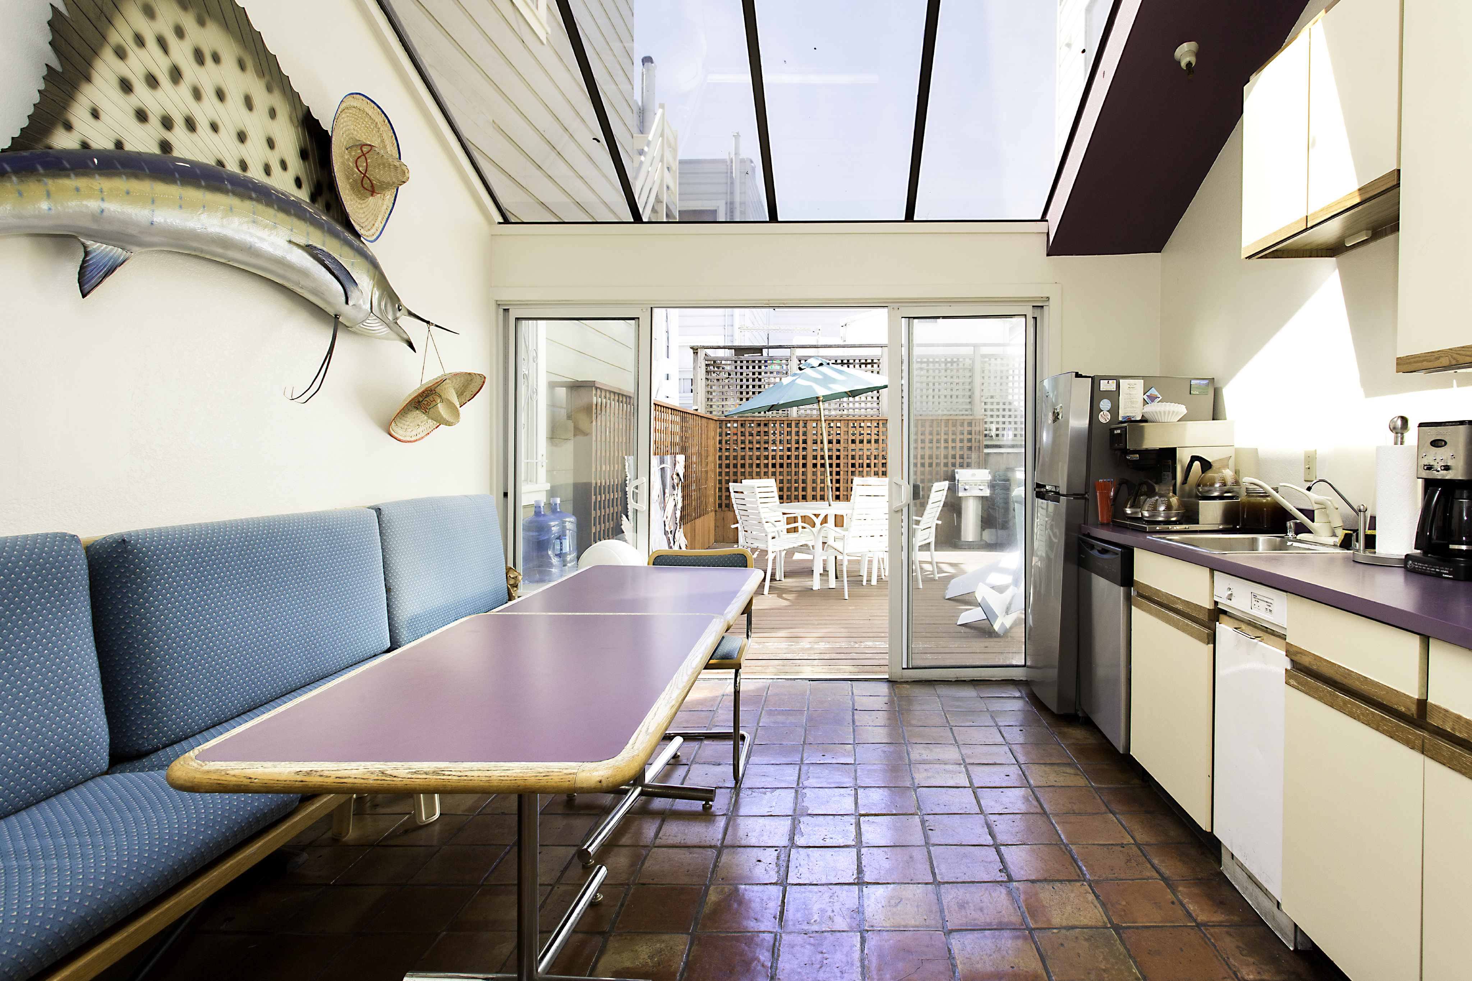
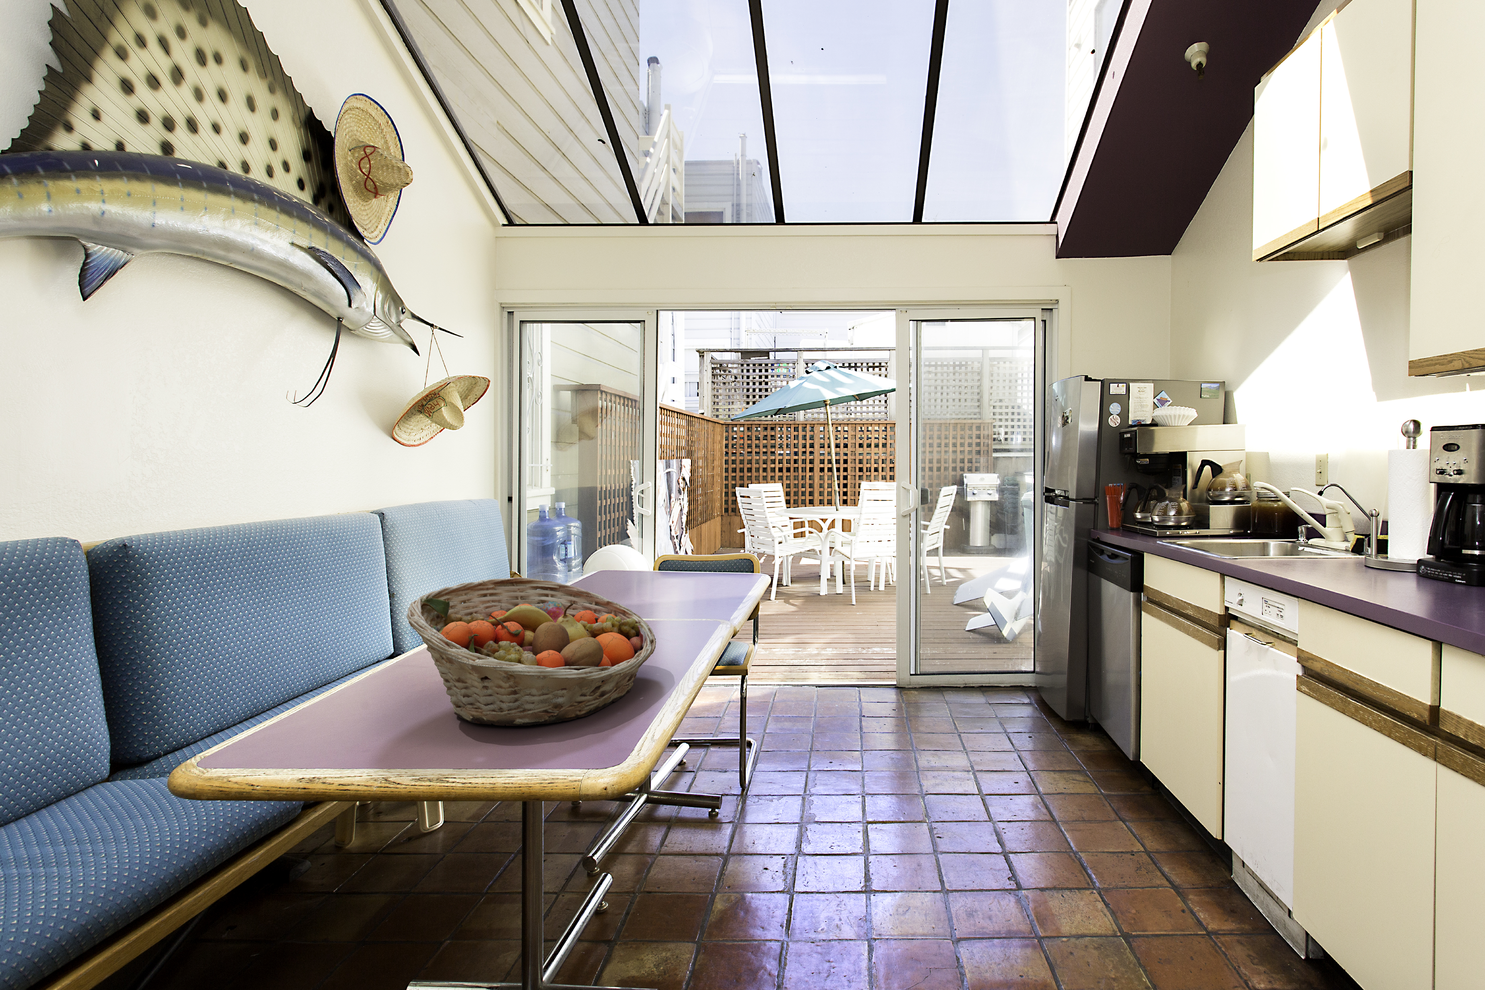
+ fruit basket [407,577,656,726]
